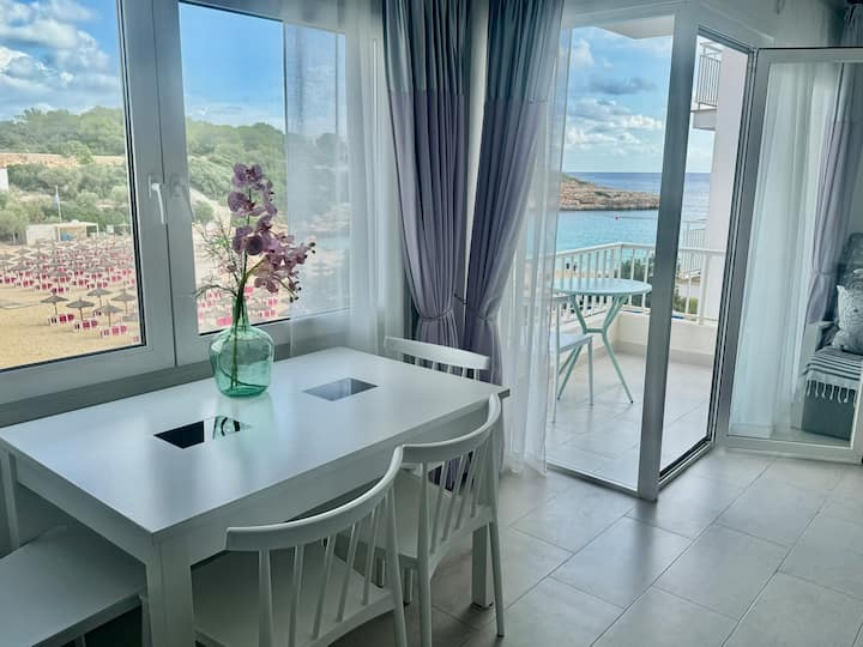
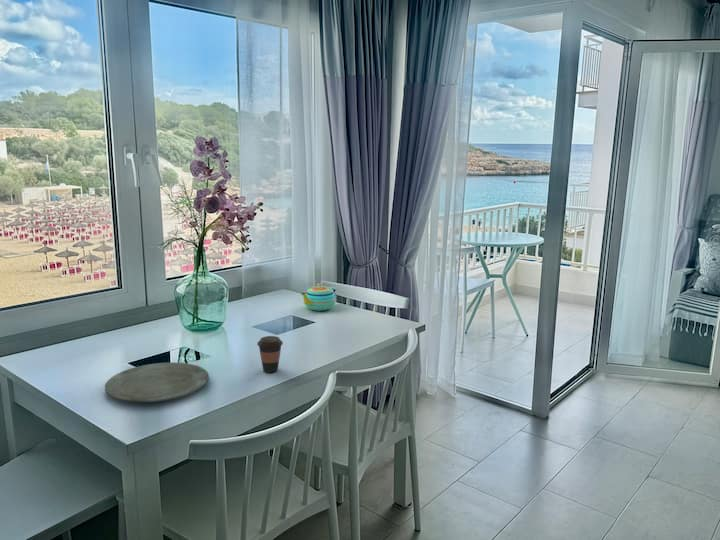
+ teapot [300,282,337,311]
+ plate [104,361,210,403]
+ coffee cup [256,335,284,373]
